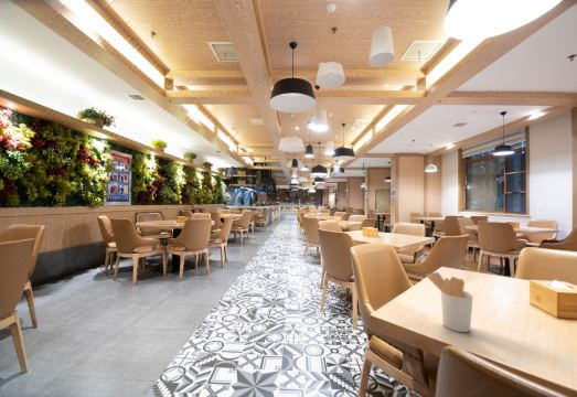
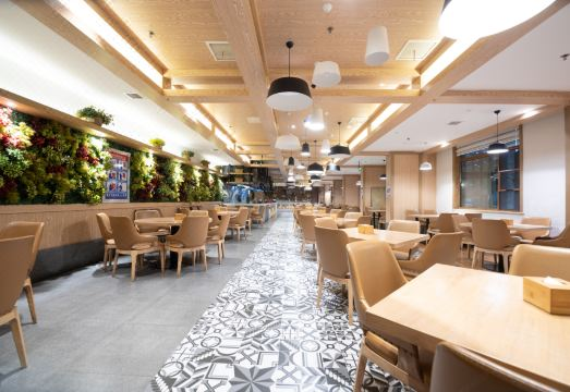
- utensil holder [425,271,474,333]
